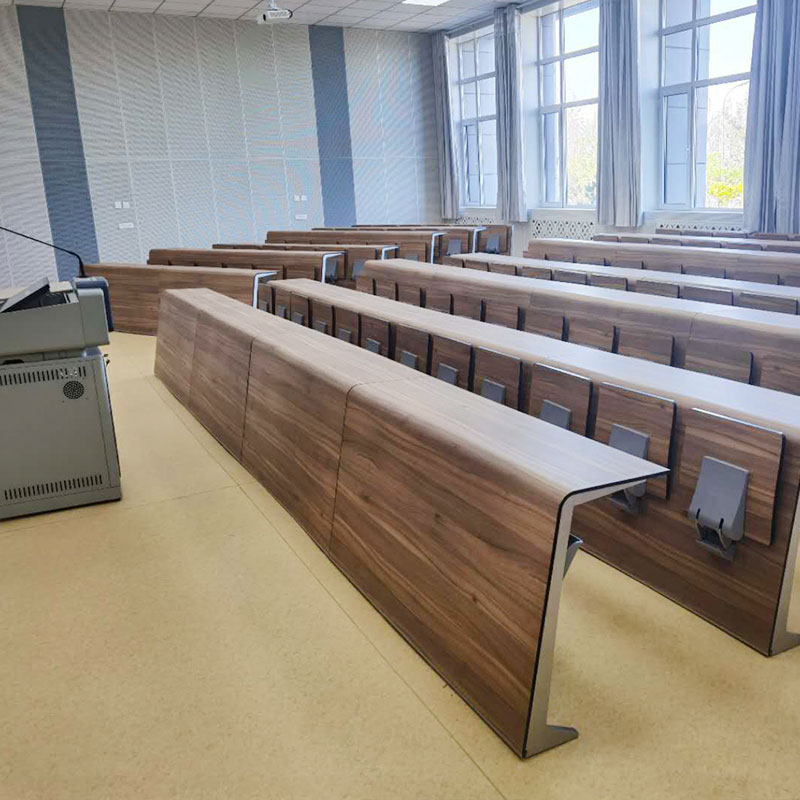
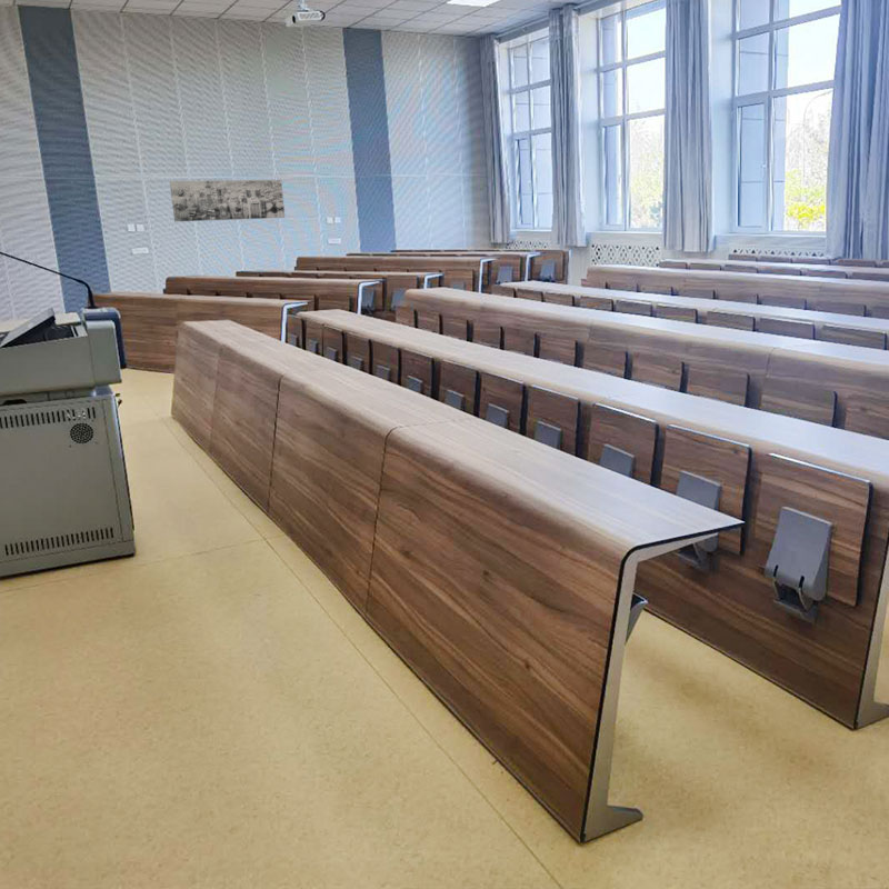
+ wall art [169,179,286,222]
